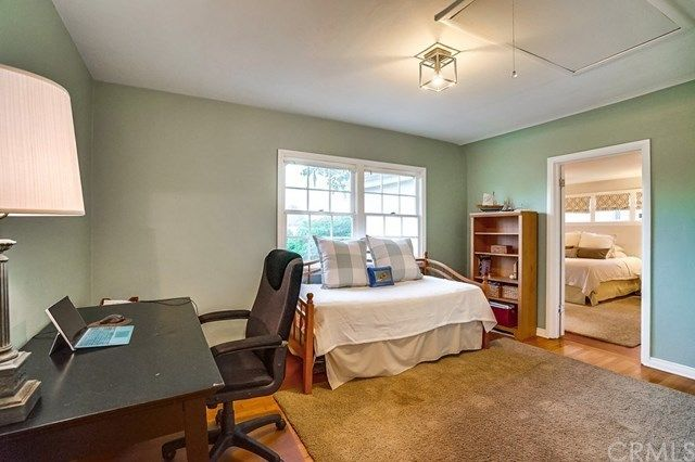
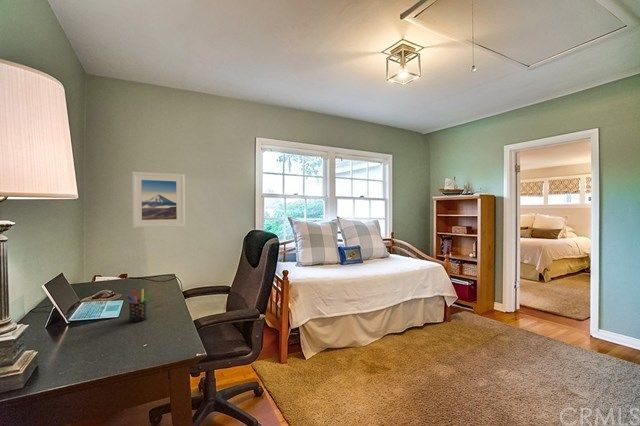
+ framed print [131,171,186,229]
+ pen holder [124,288,151,323]
